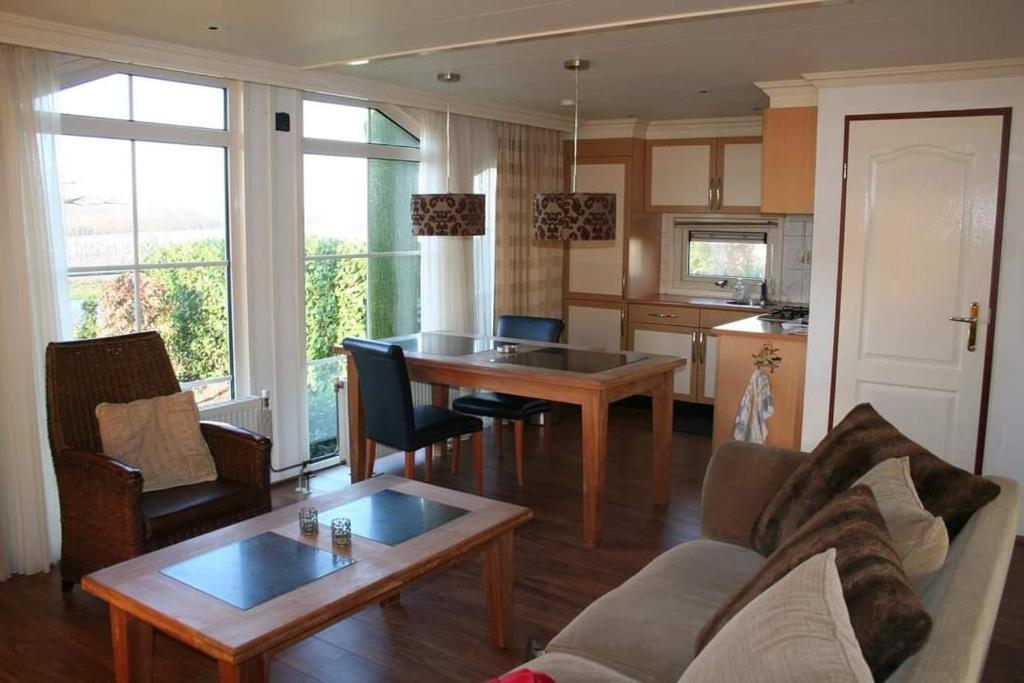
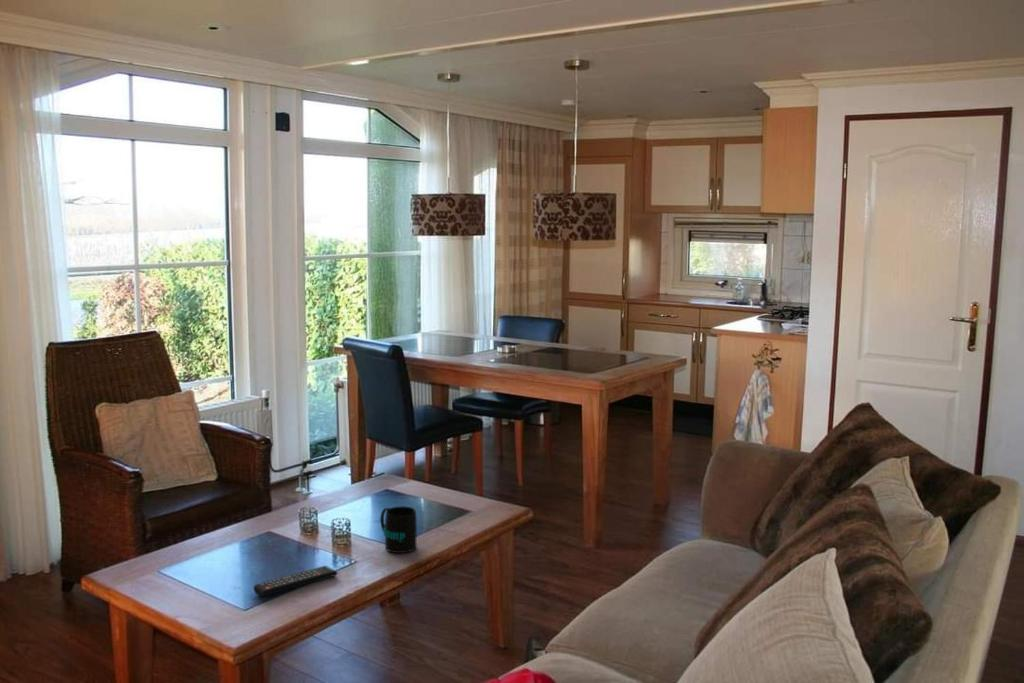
+ mug [379,505,418,554]
+ remote control [253,565,338,598]
